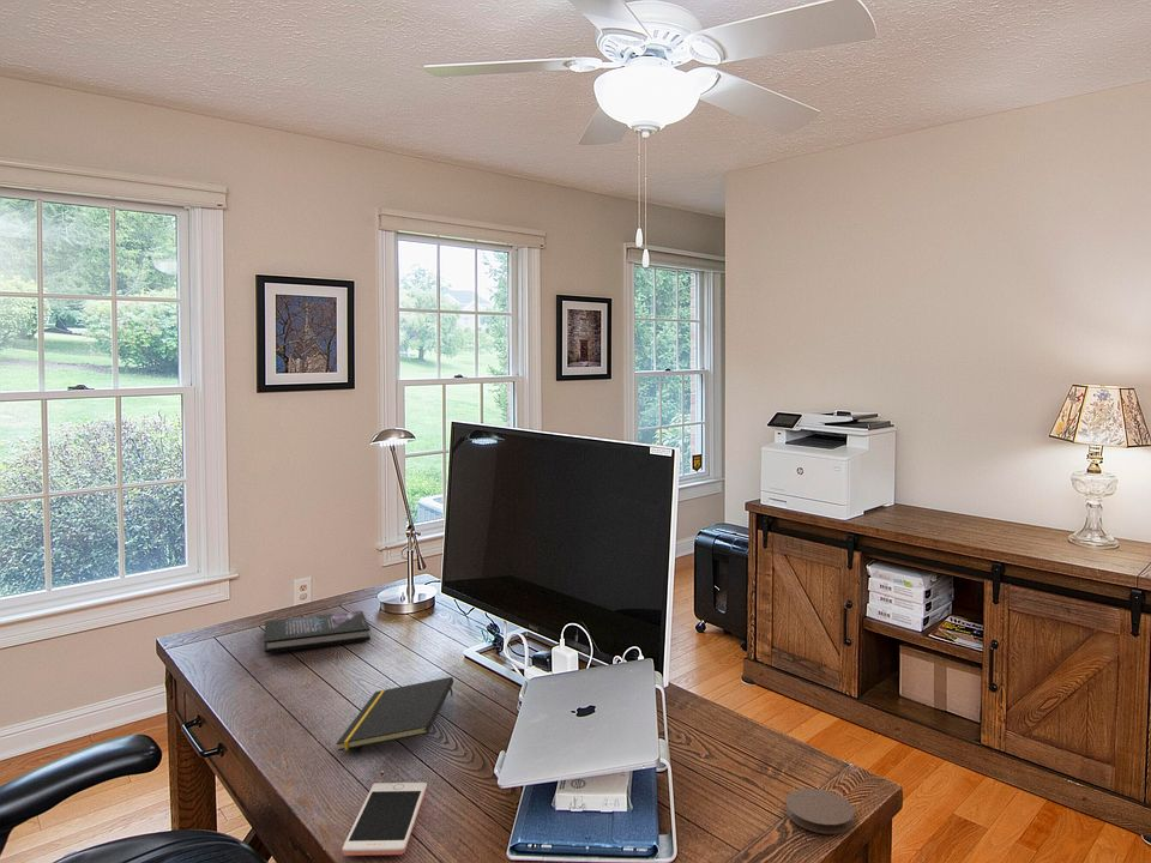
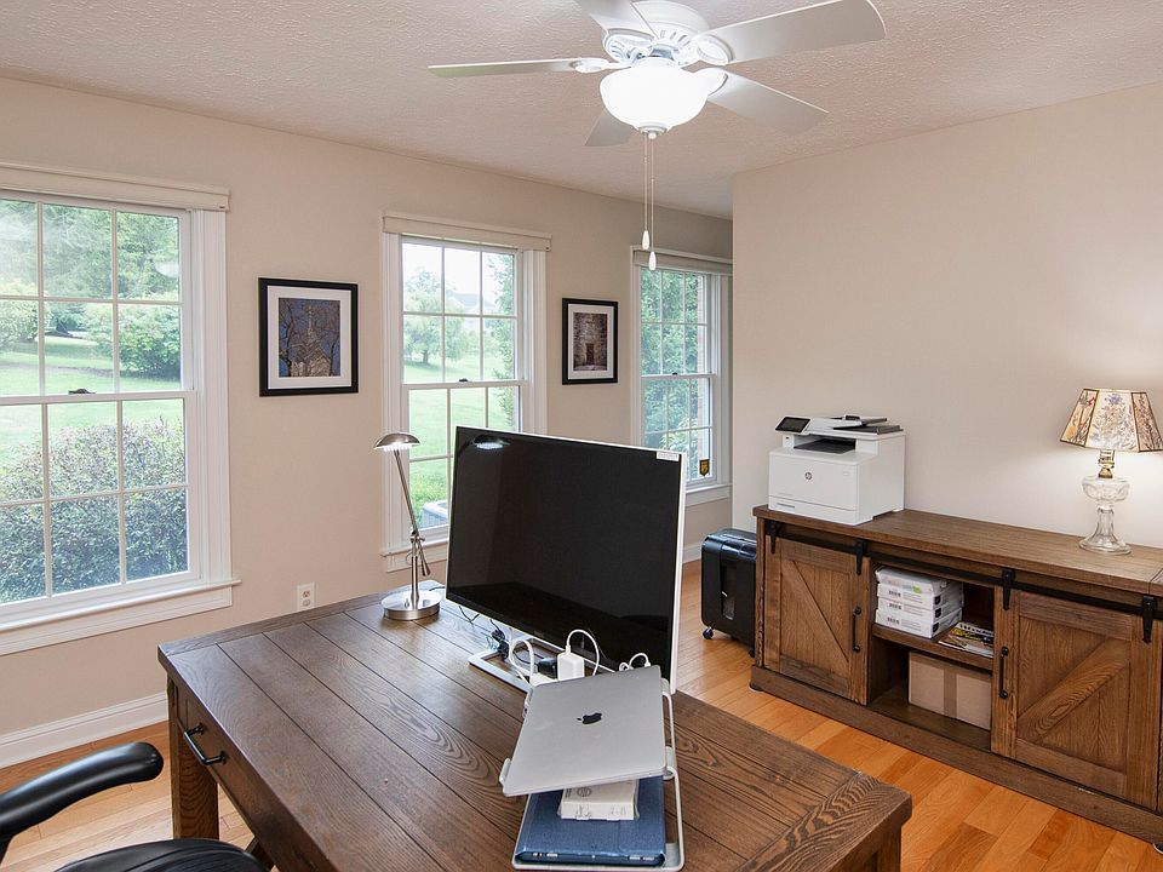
- cell phone [342,781,428,857]
- book [263,610,372,654]
- coaster [784,787,856,835]
- notepad [335,676,454,753]
